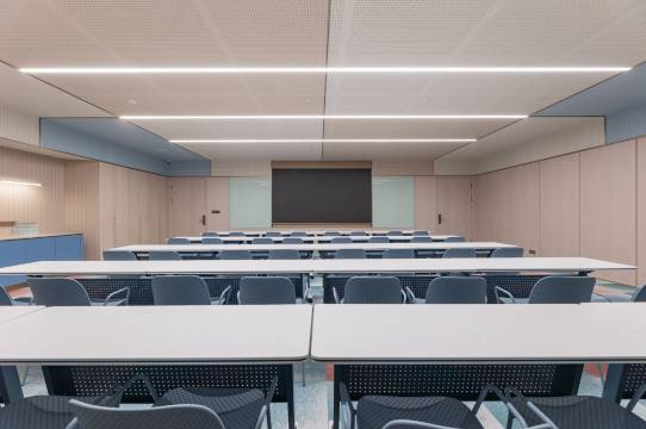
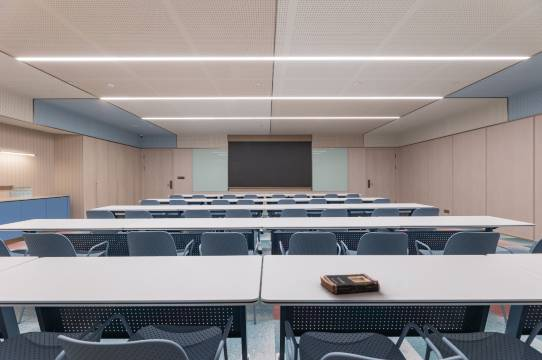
+ book [319,272,381,295]
